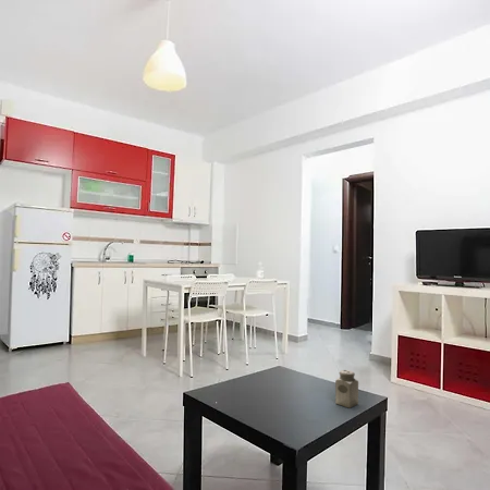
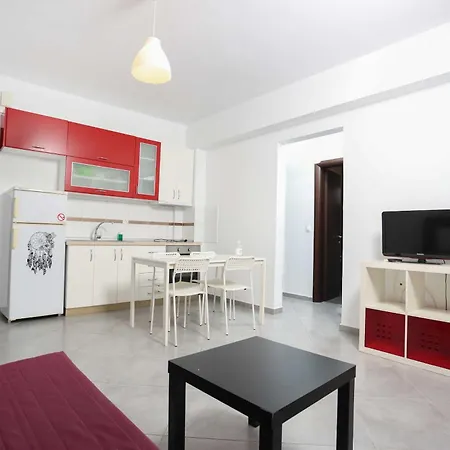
- salt shaker [334,369,359,409]
